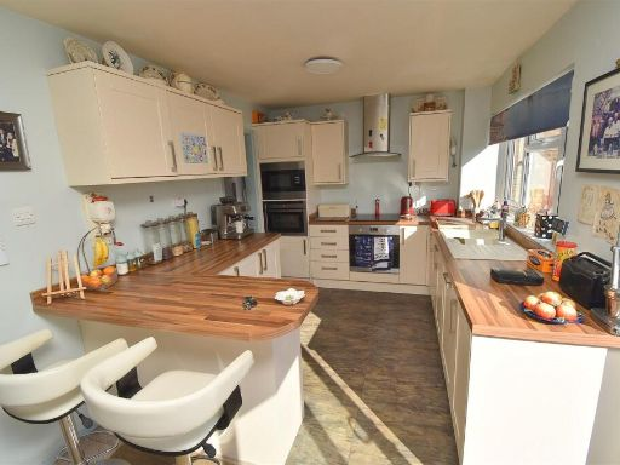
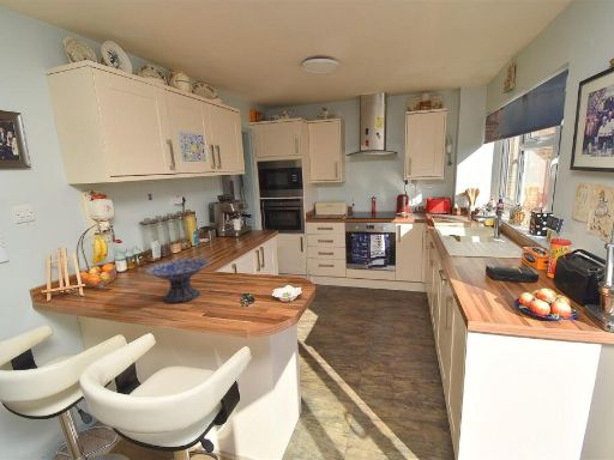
+ decorative bowl [144,258,211,304]
